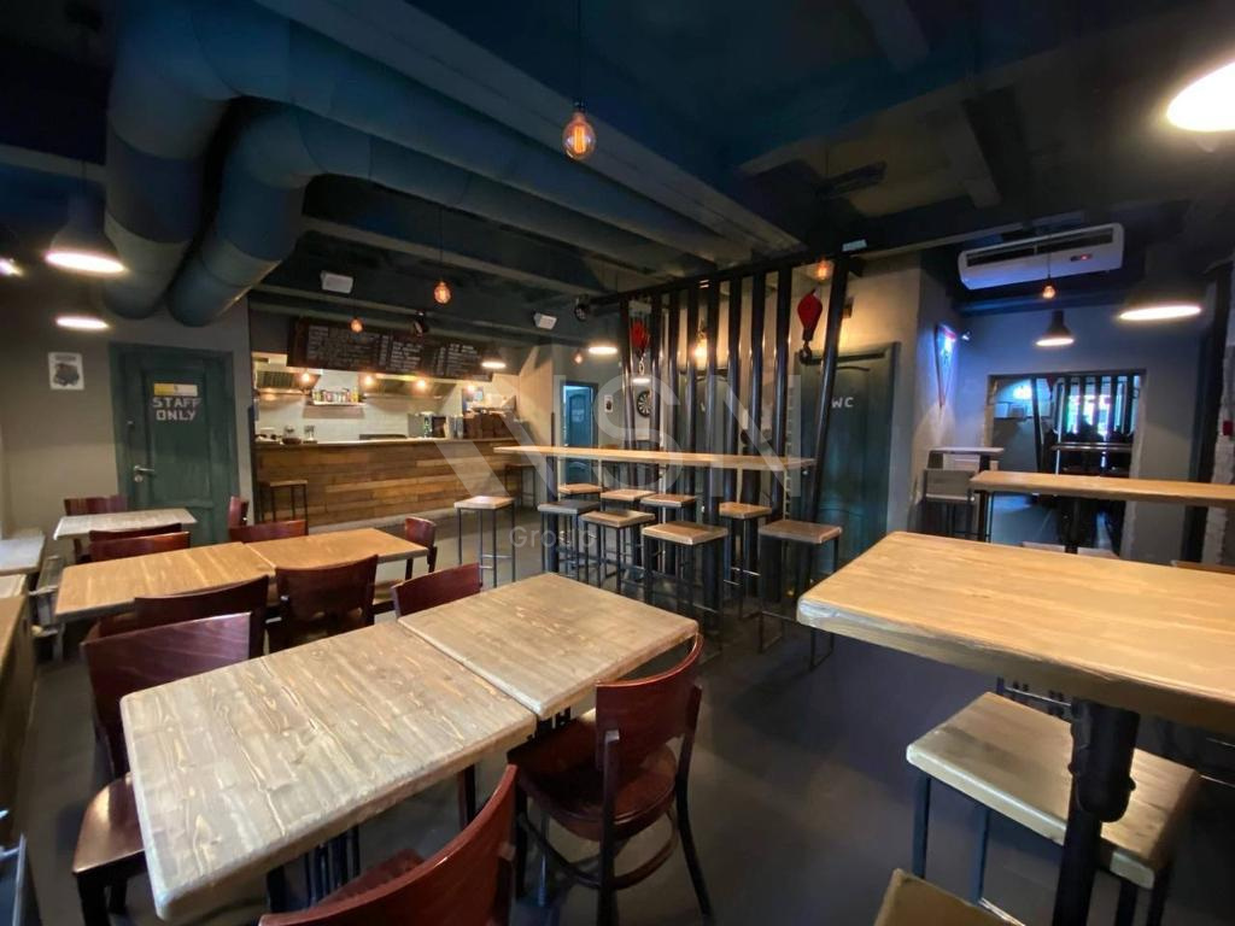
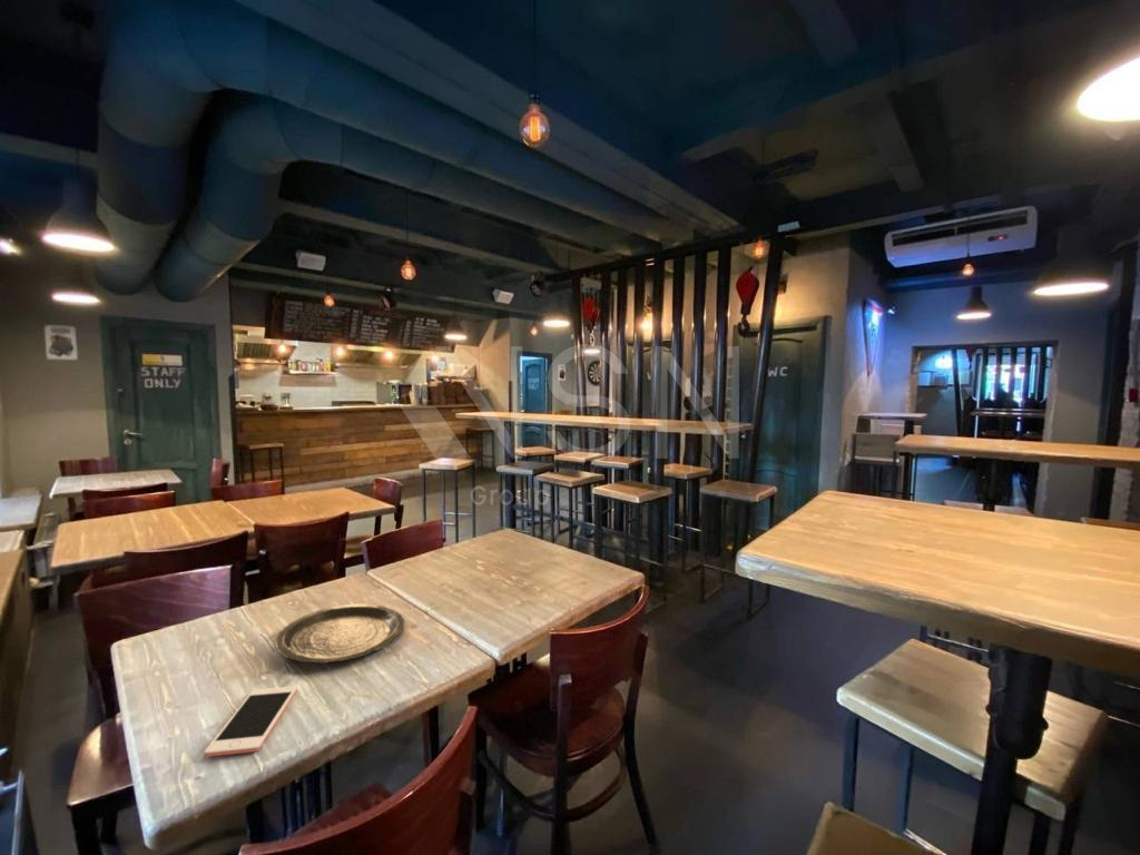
+ plate [274,602,405,665]
+ cell phone [204,686,298,758]
